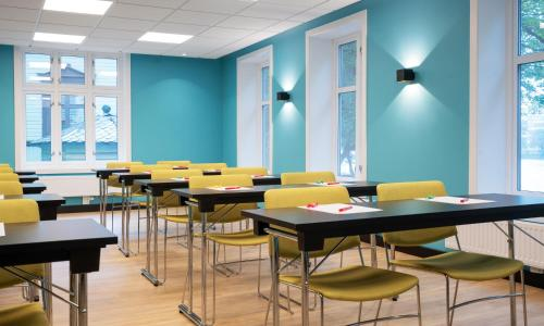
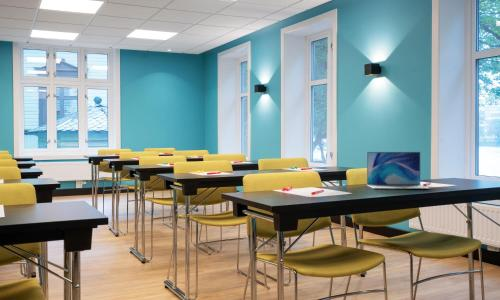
+ laptop [366,151,432,190]
